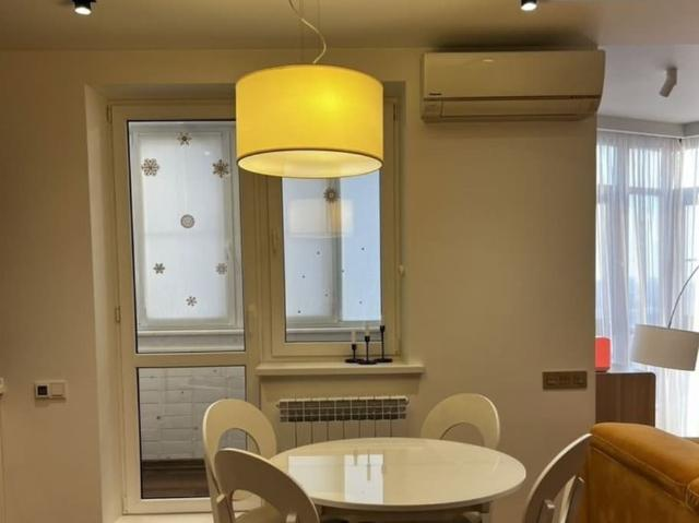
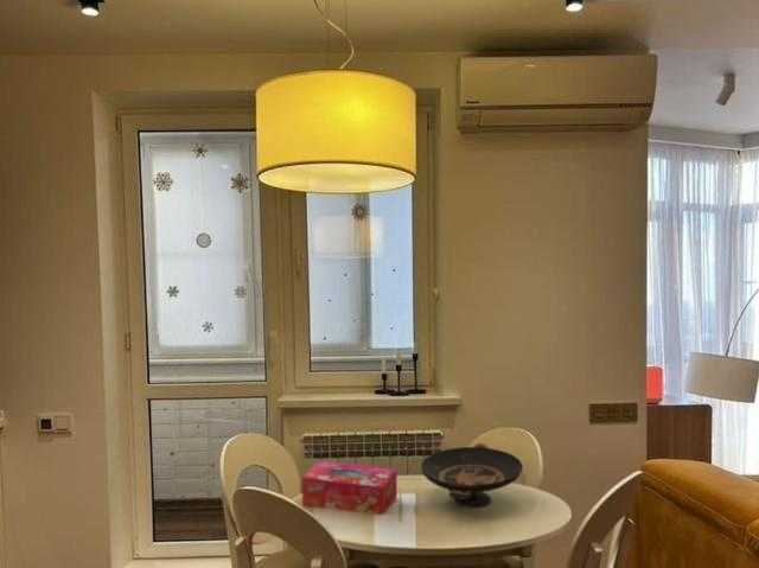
+ tissue box [301,460,398,516]
+ decorative bowl [420,442,524,509]
